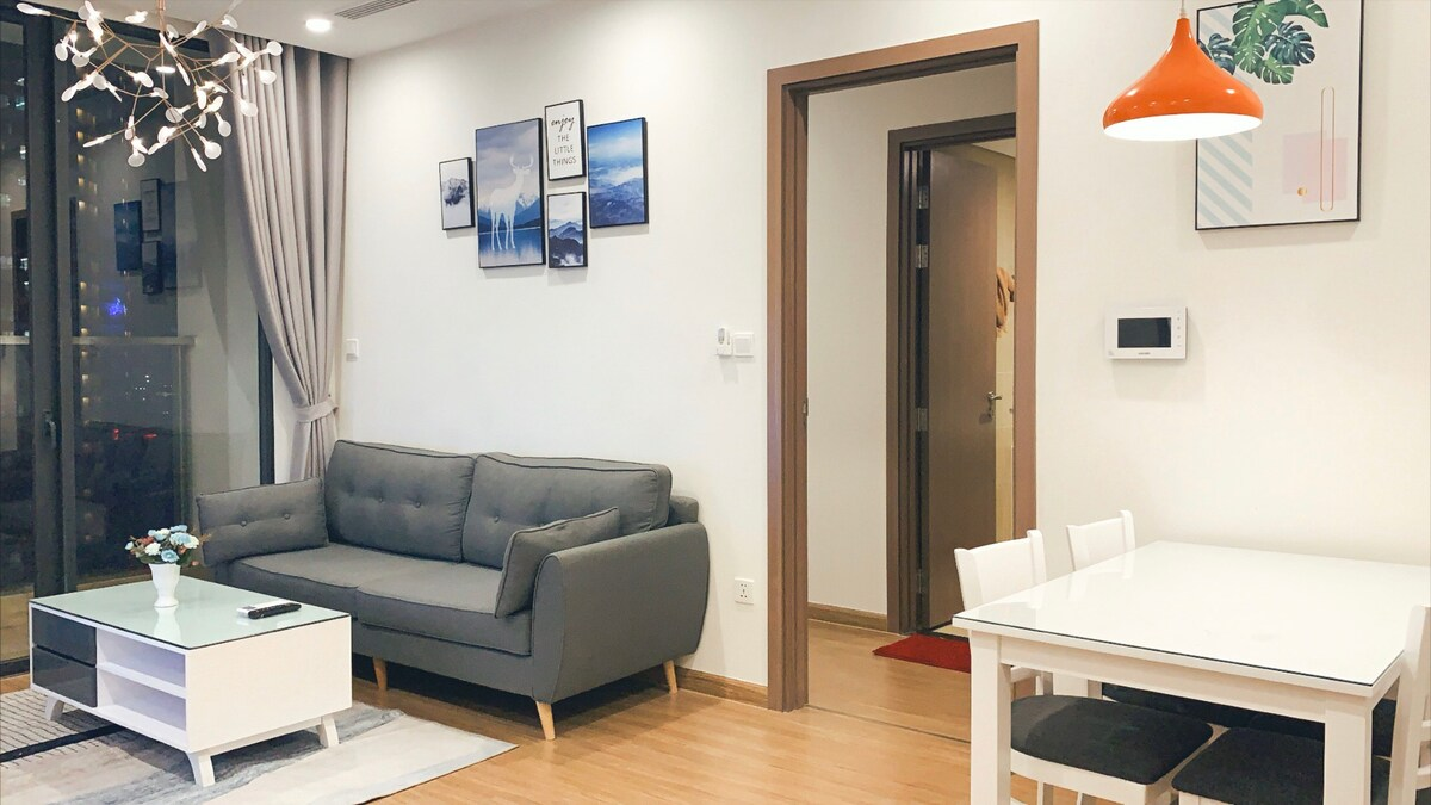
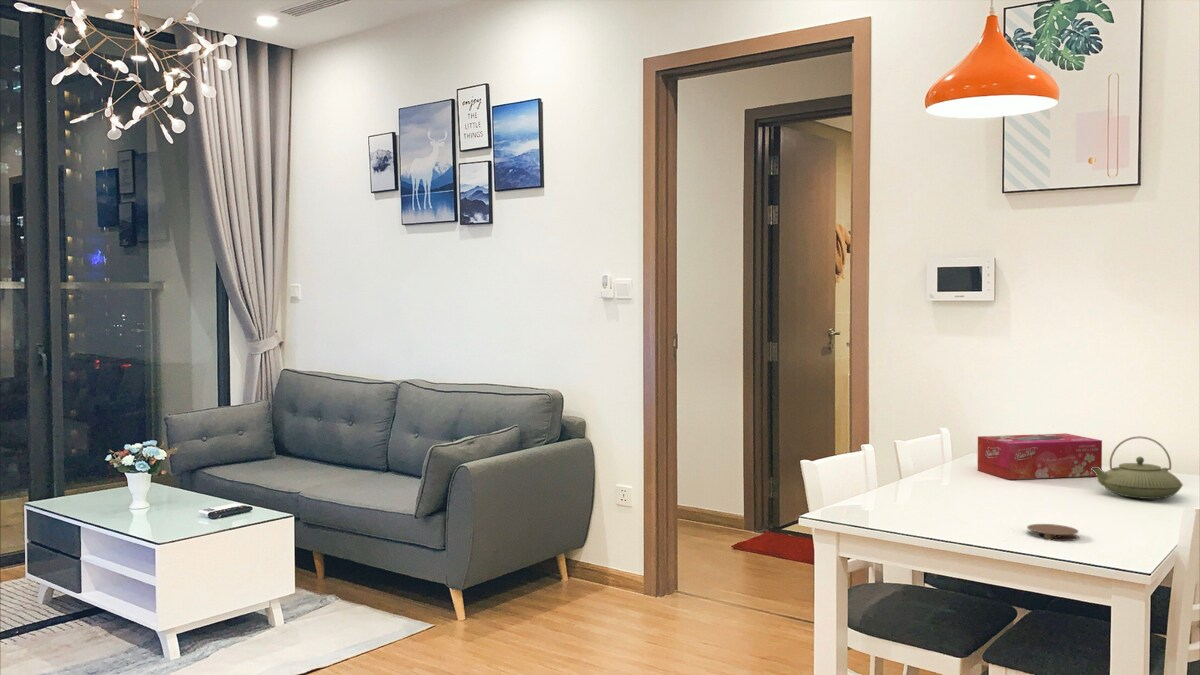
+ teapot [1091,436,1184,500]
+ coaster [1026,523,1079,542]
+ tissue box [977,433,1103,481]
